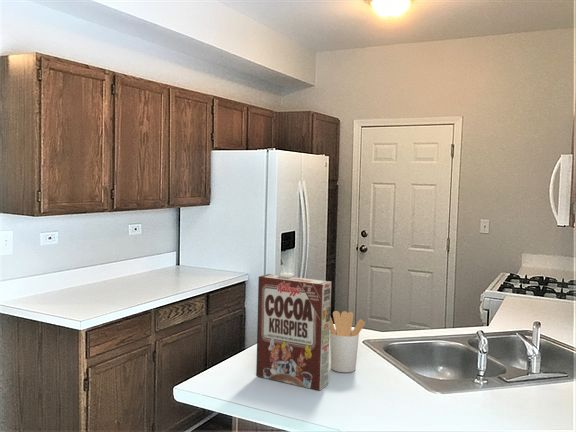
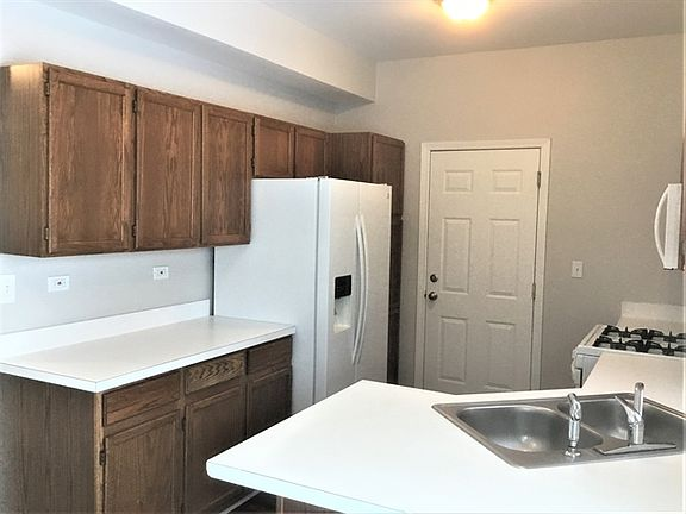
- utensil holder [329,310,366,373]
- cereal box [255,273,332,392]
